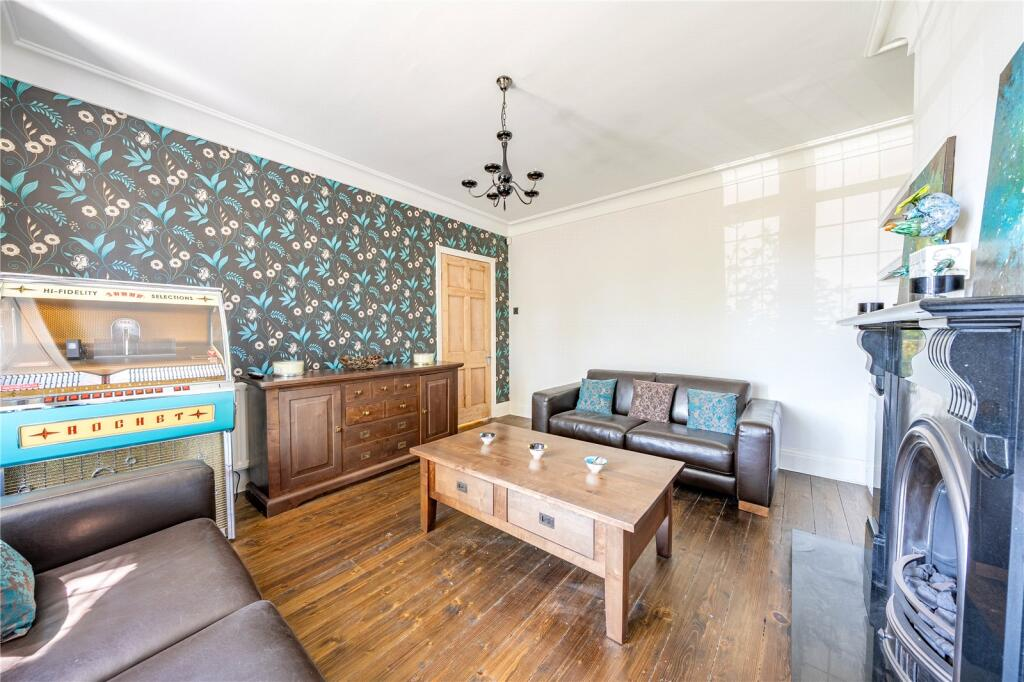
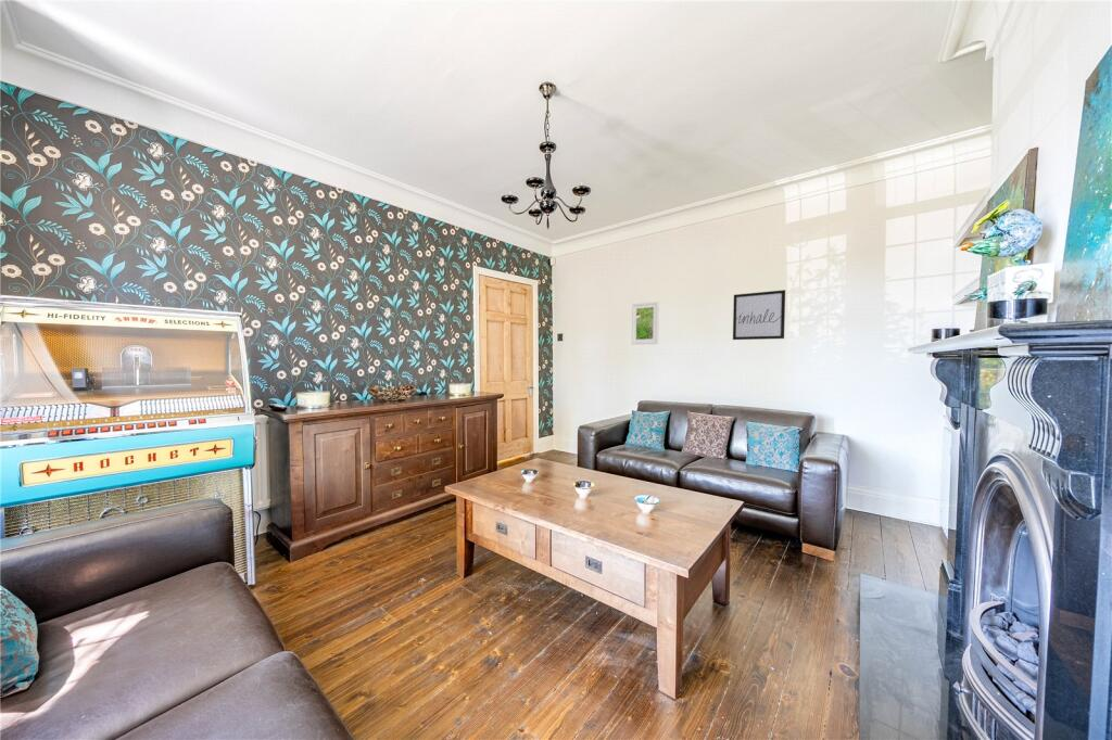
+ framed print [631,301,660,345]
+ wall art [732,289,786,341]
